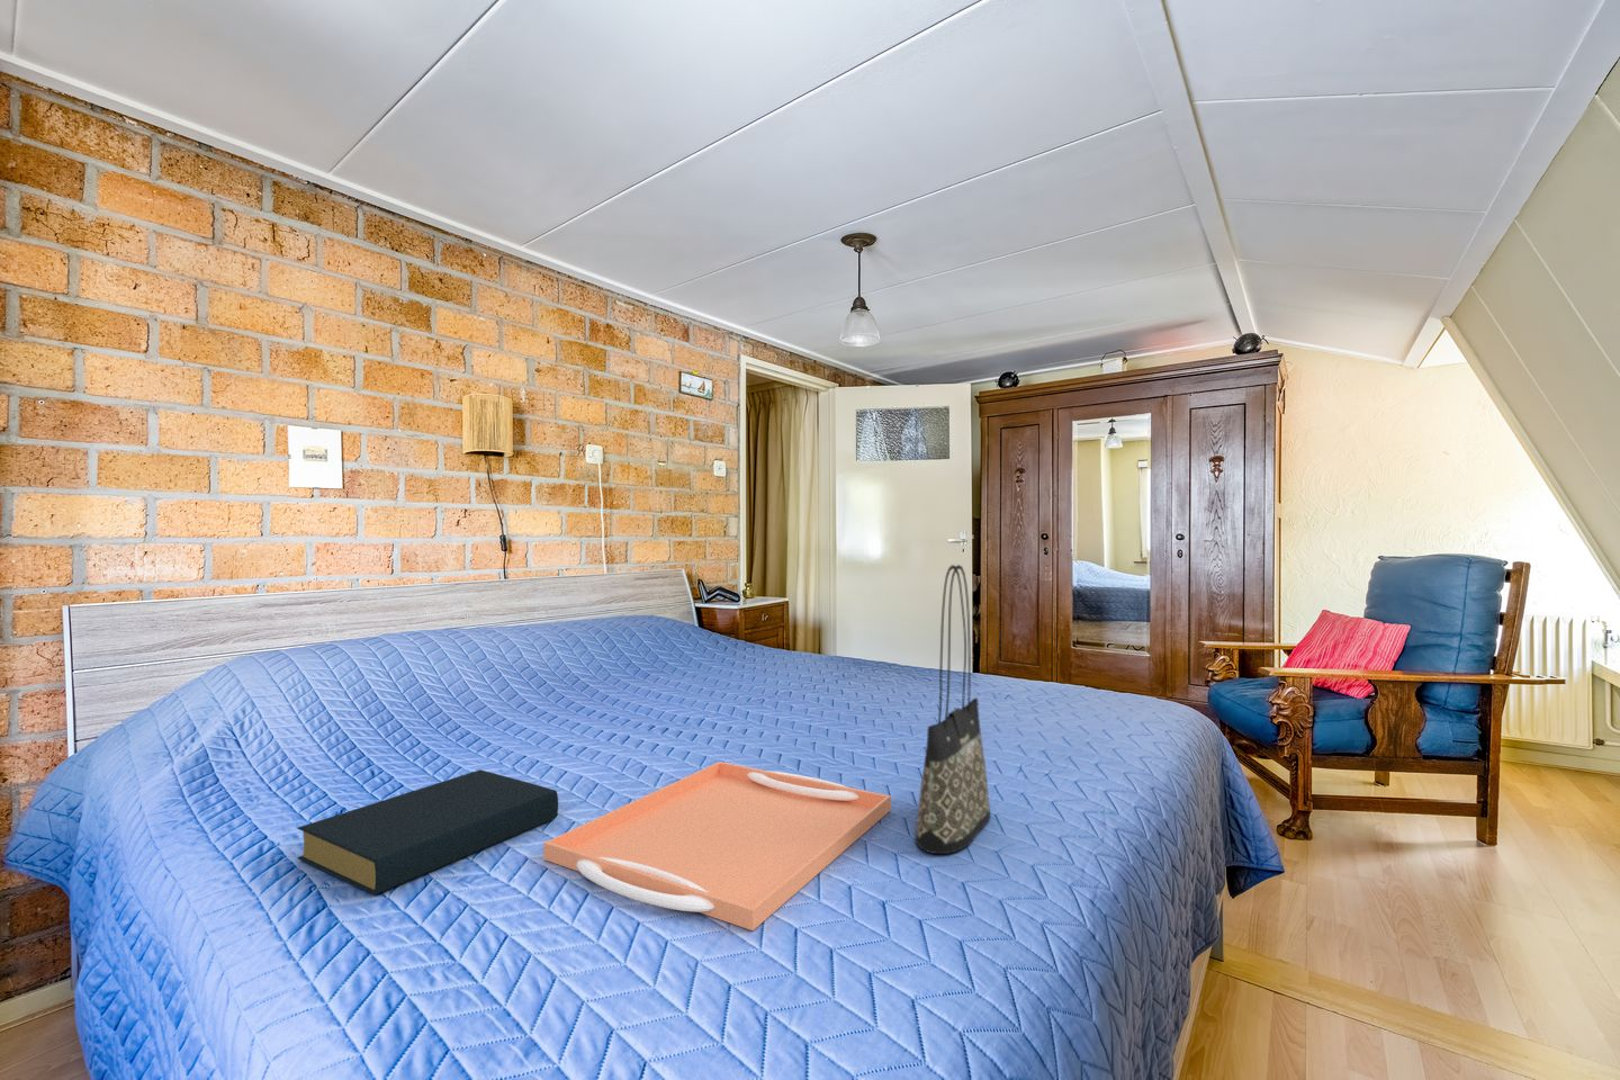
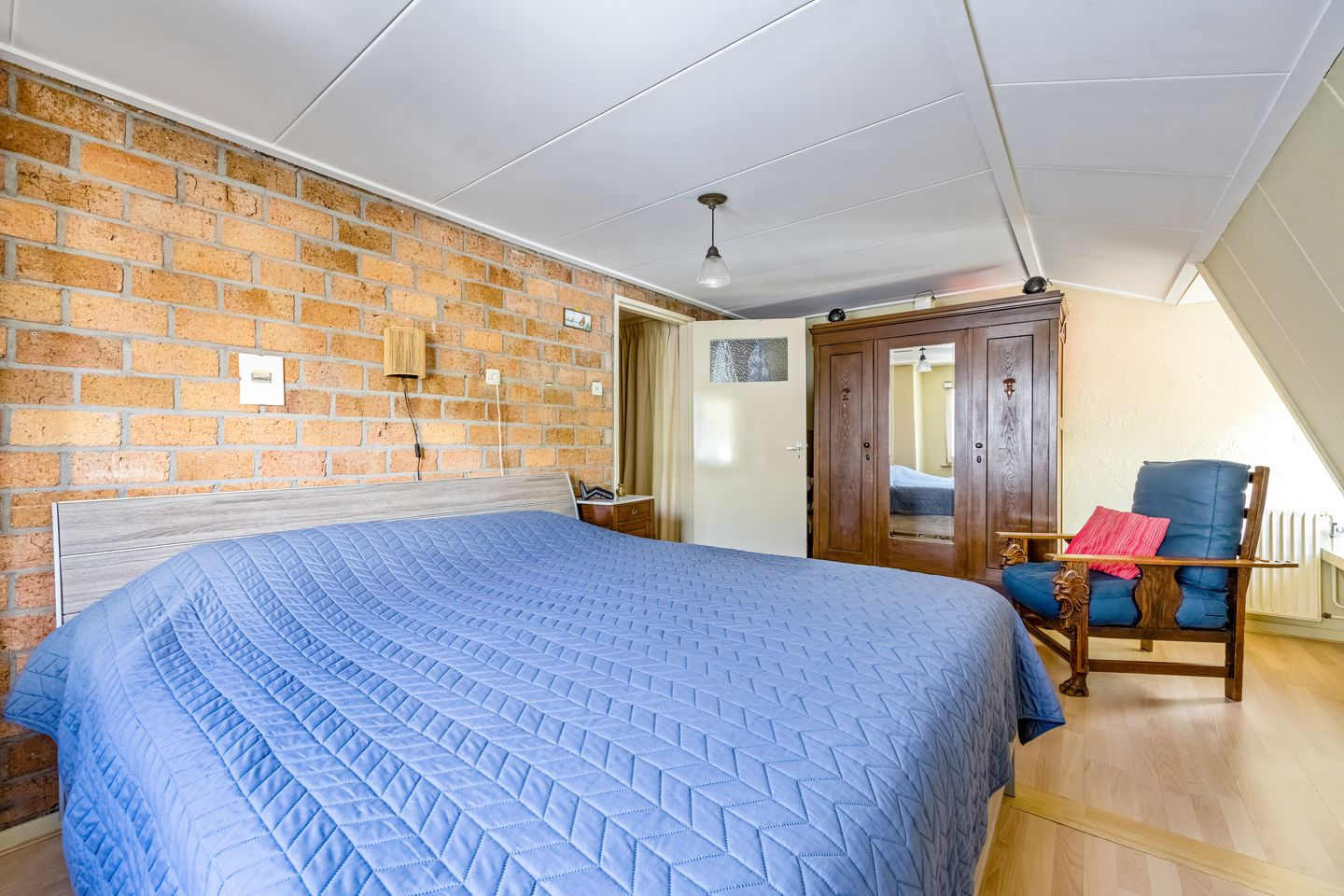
- tote bag [914,564,991,855]
- hardback book [297,768,559,896]
- serving tray [542,761,892,932]
